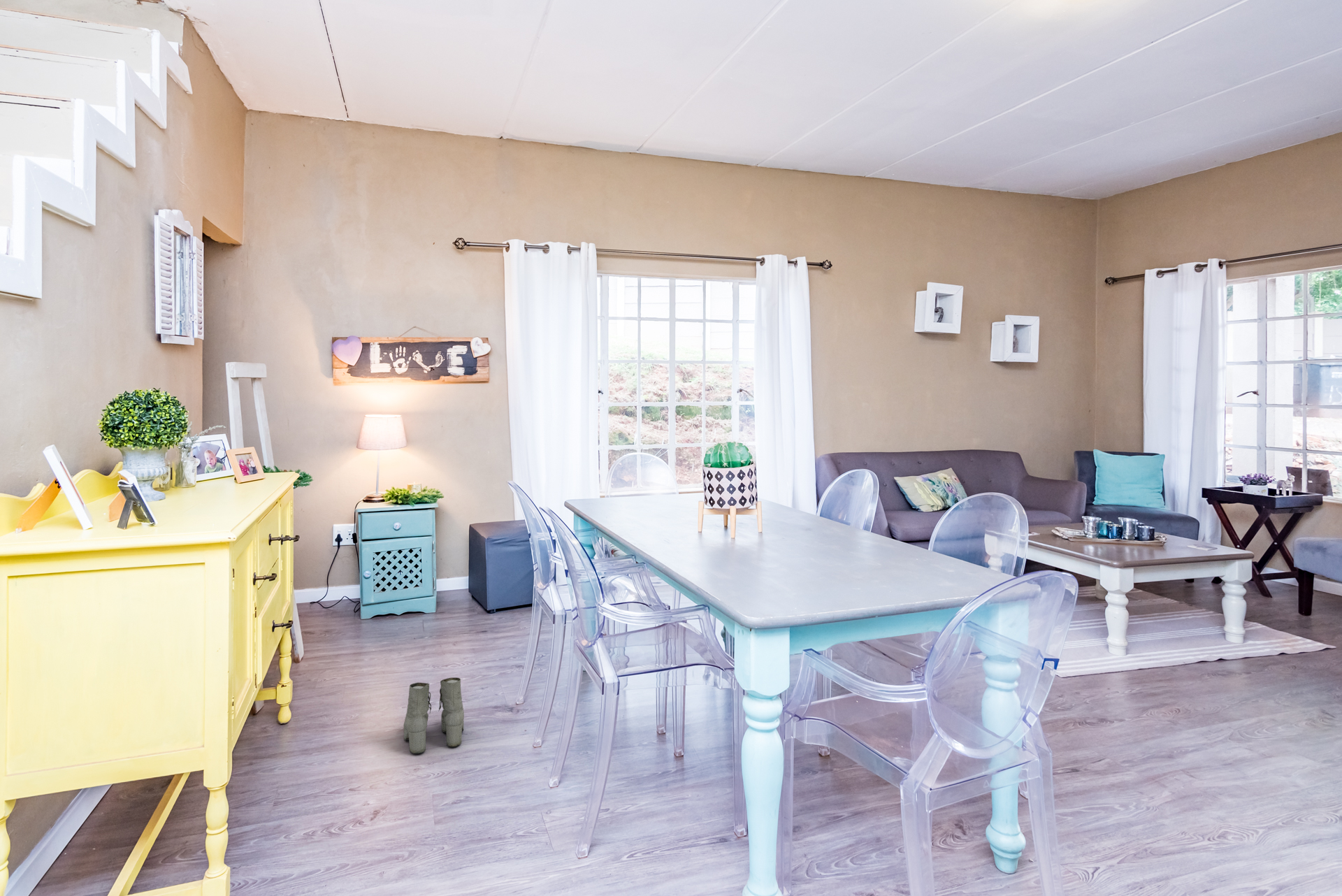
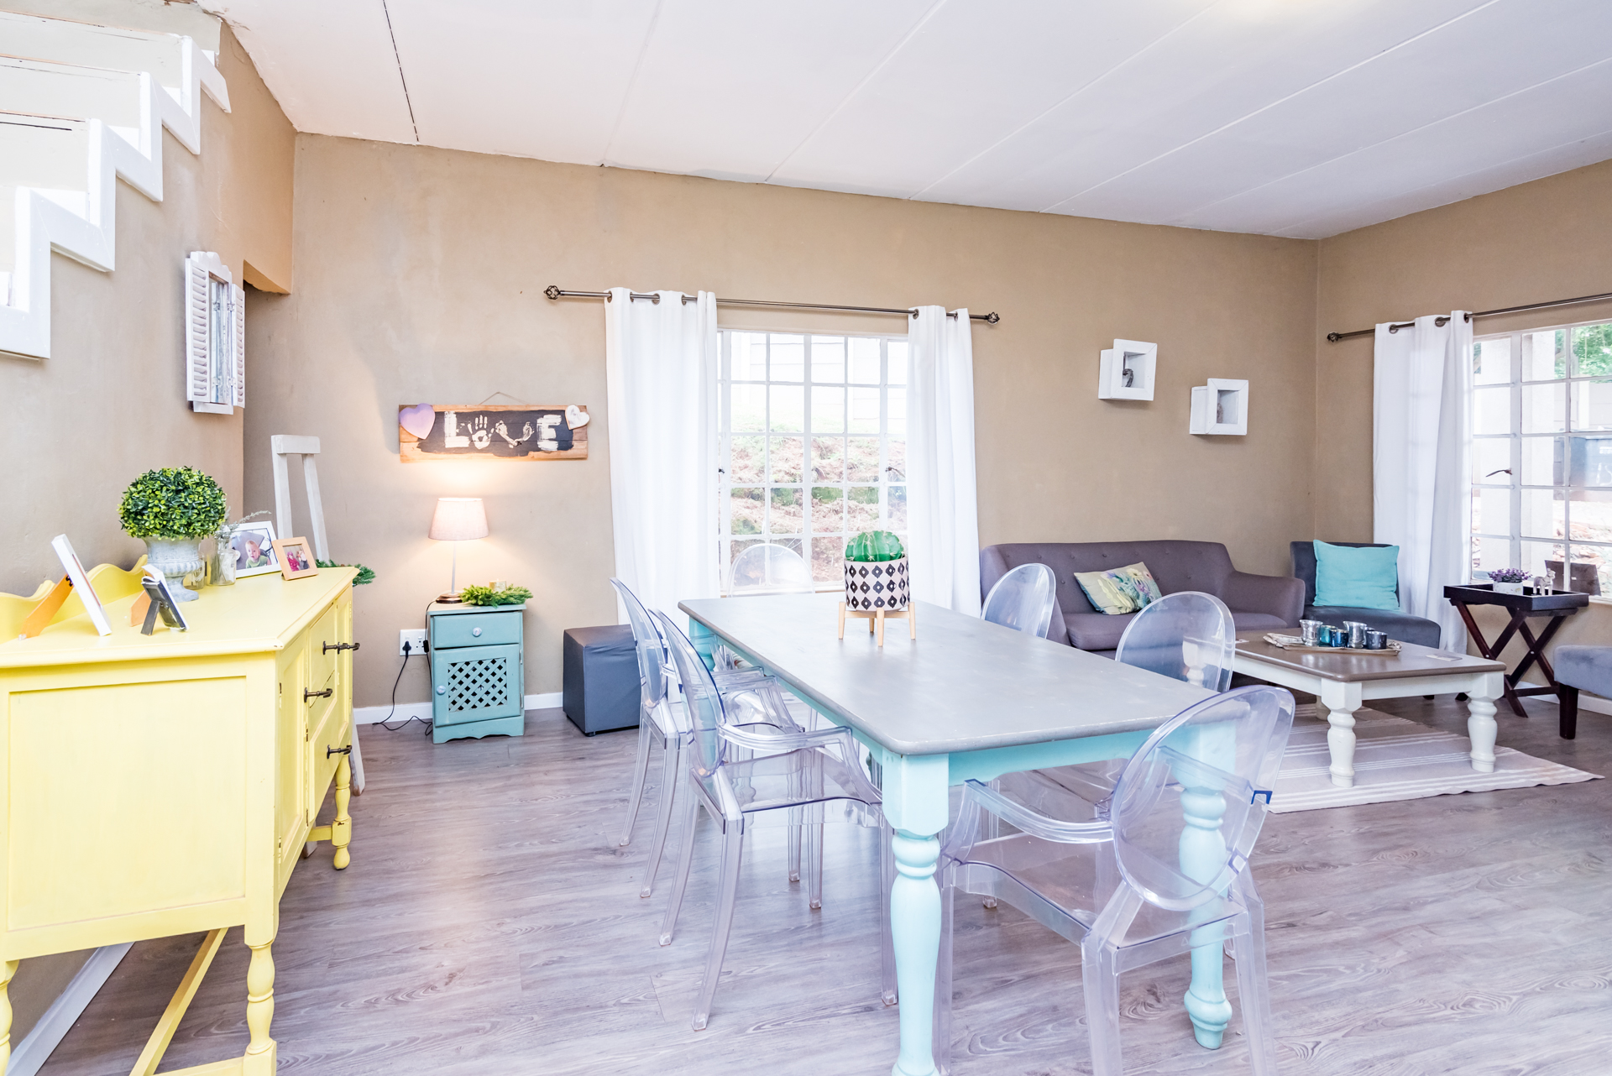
- boots [403,677,465,754]
